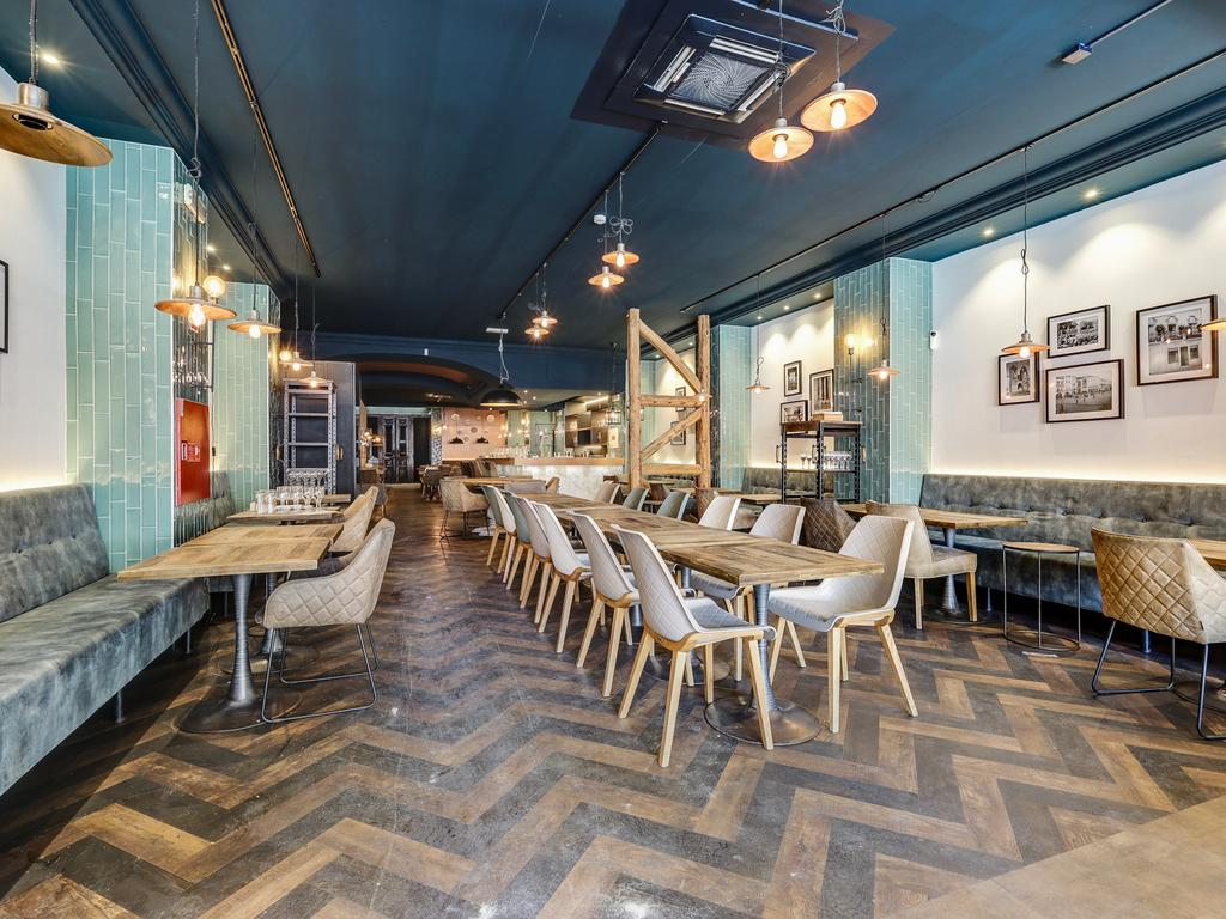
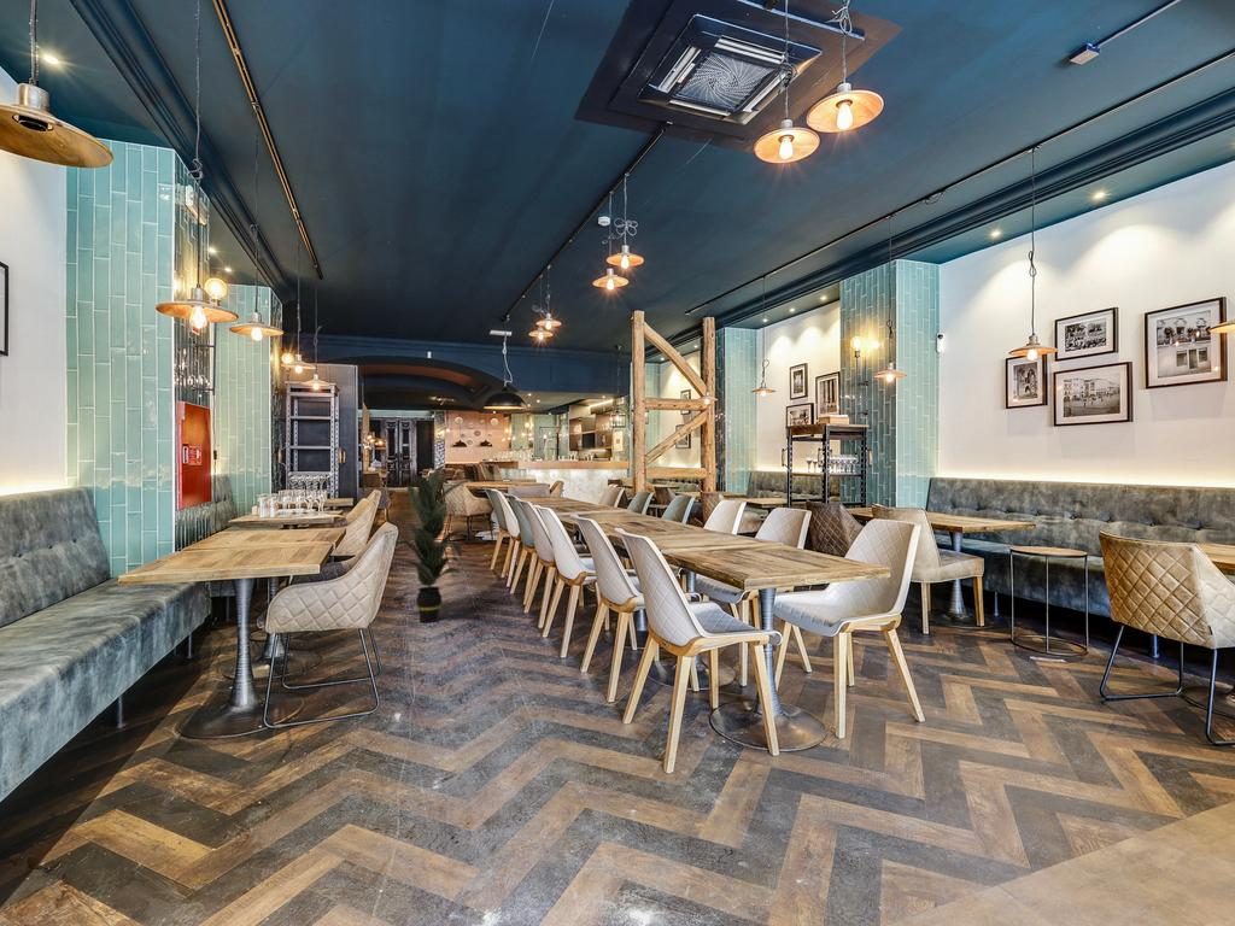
+ indoor plant [393,464,480,623]
